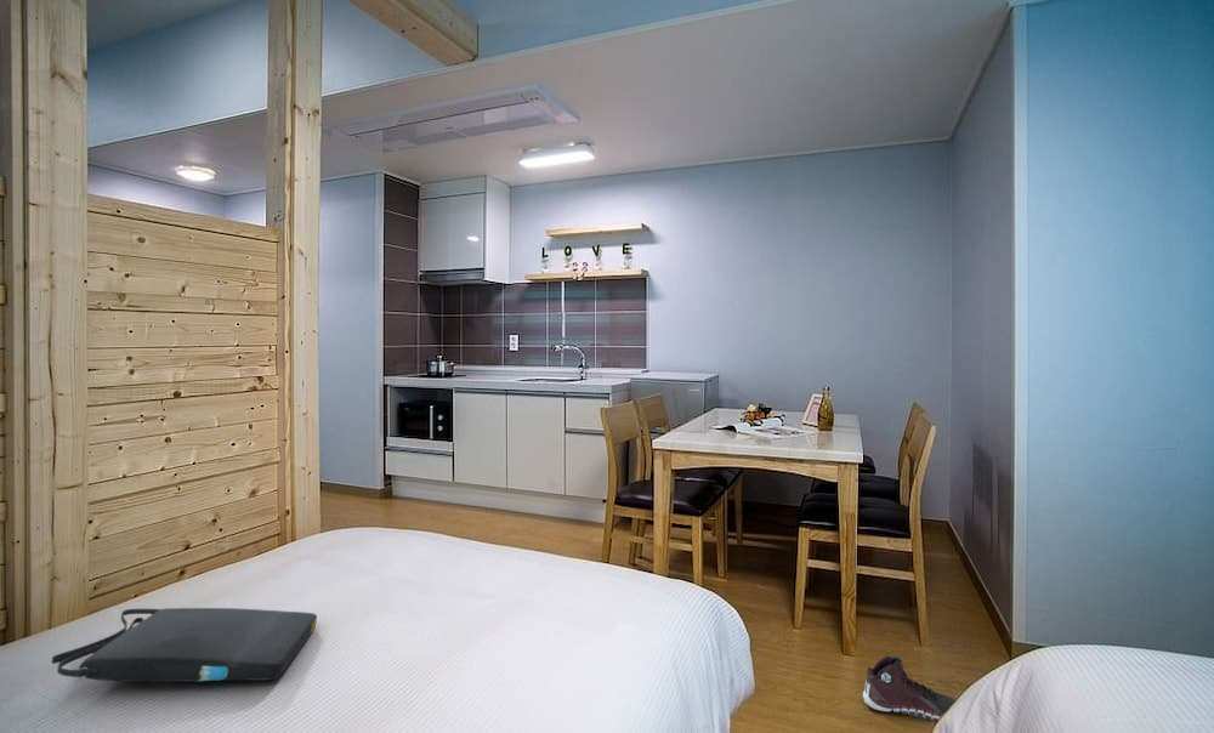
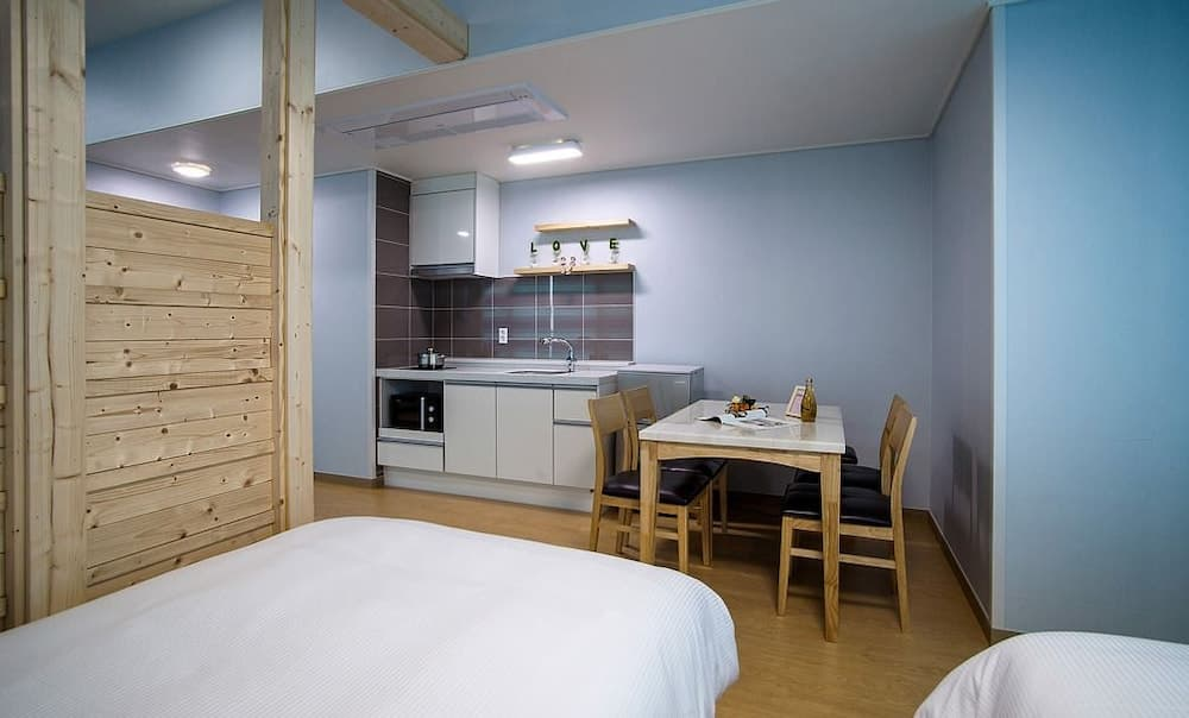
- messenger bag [51,607,318,683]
- sneaker [862,655,957,722]
